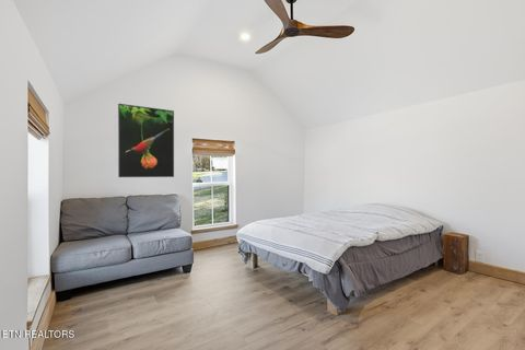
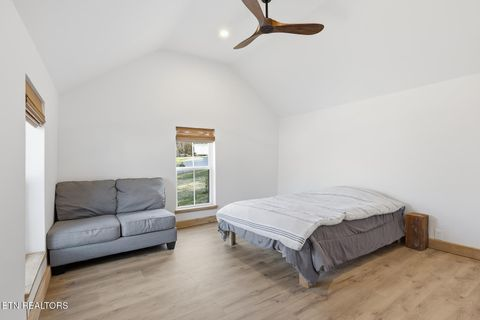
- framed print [117,103,175,178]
